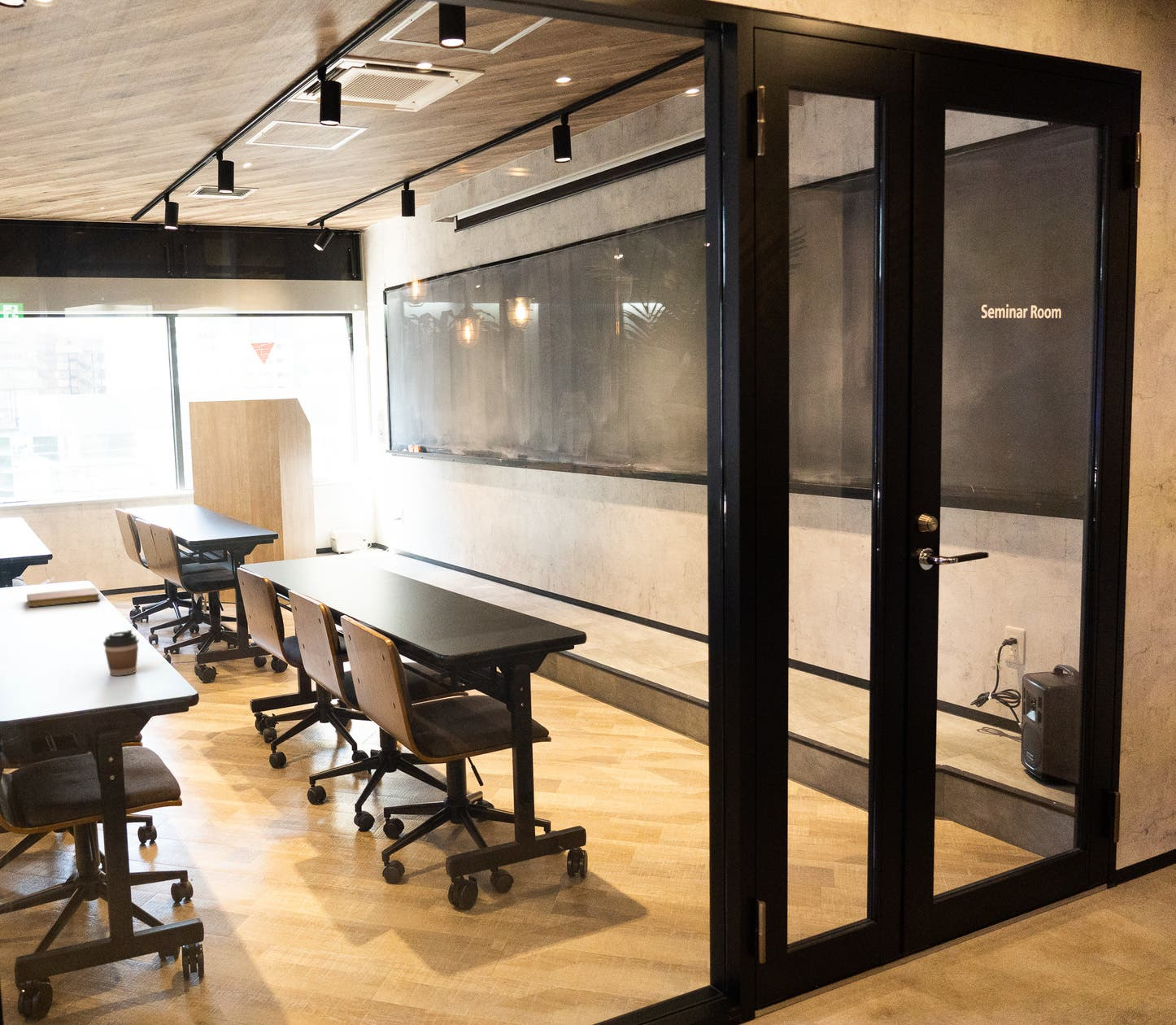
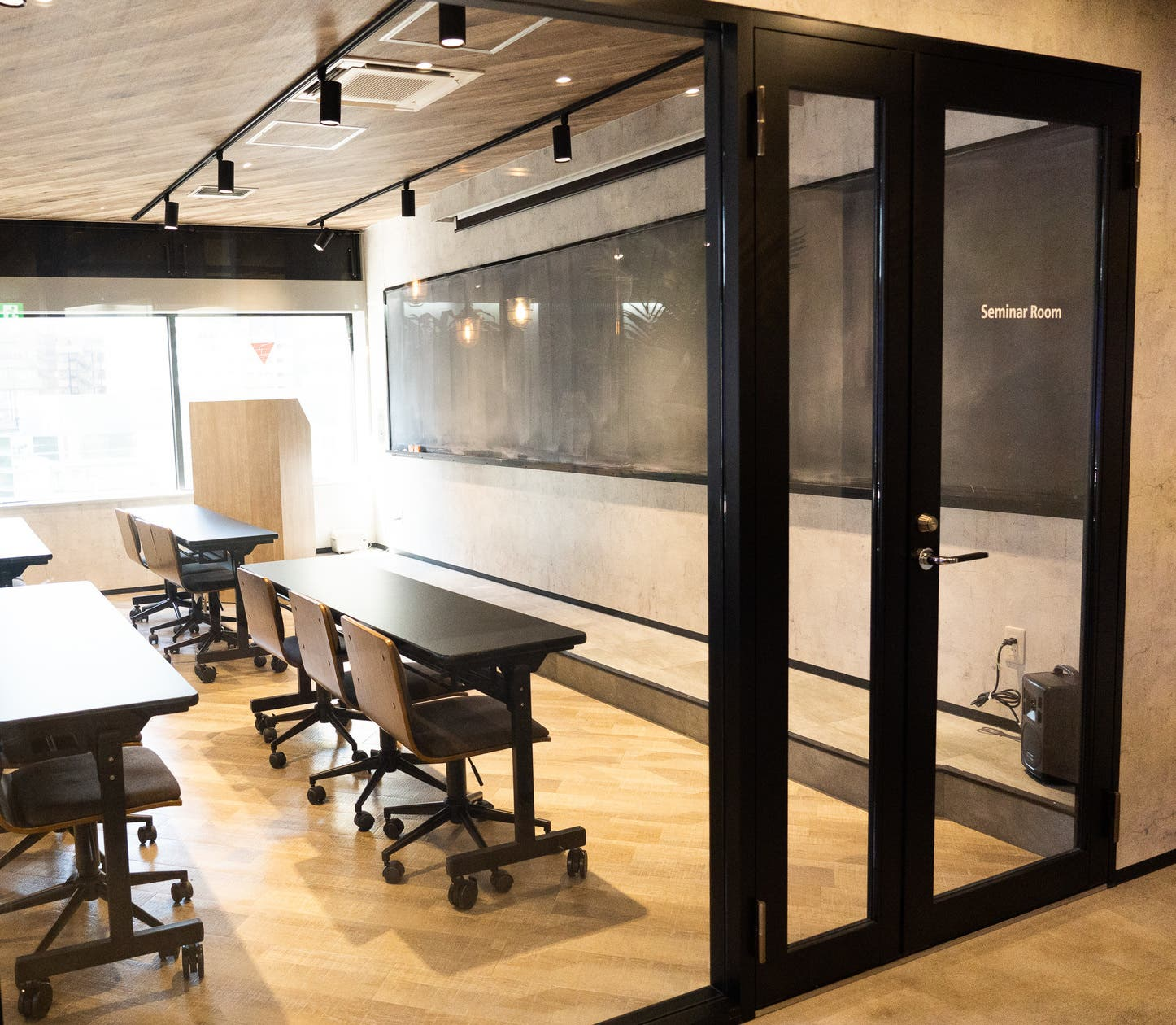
- notebook [26,587,101,608]
- coffee cup [102,629,139,677]
